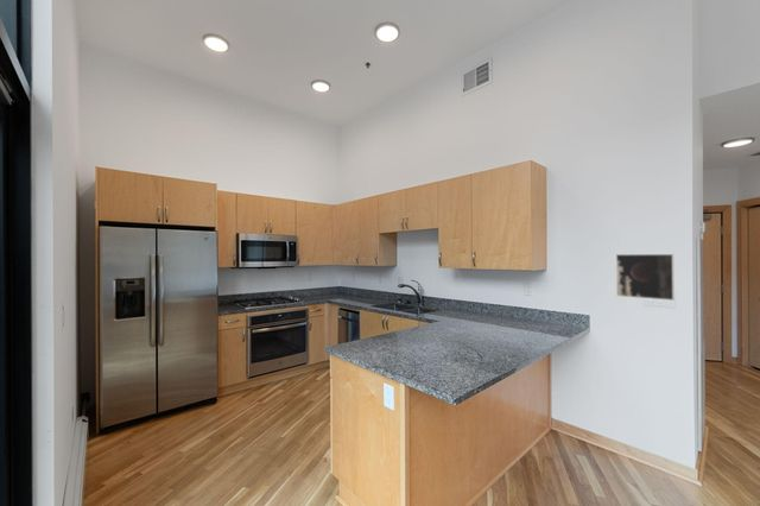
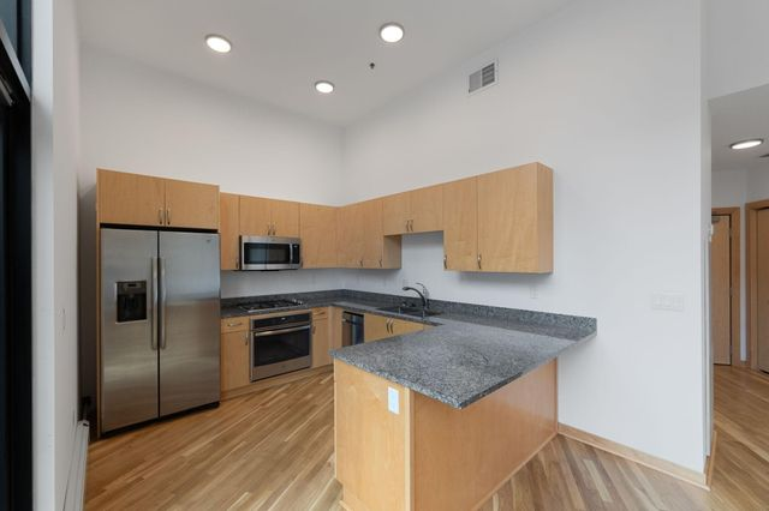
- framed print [615,253,676,302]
